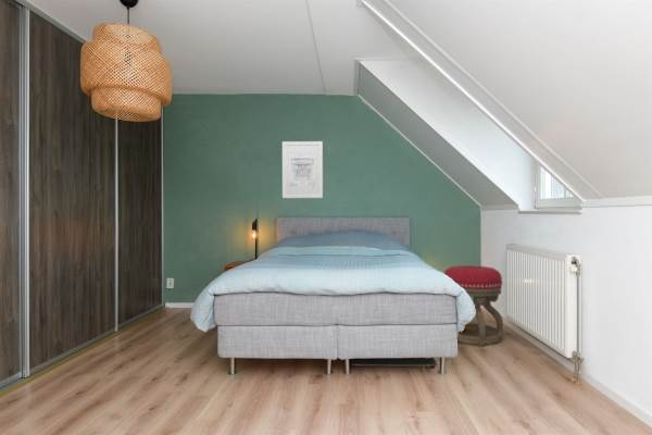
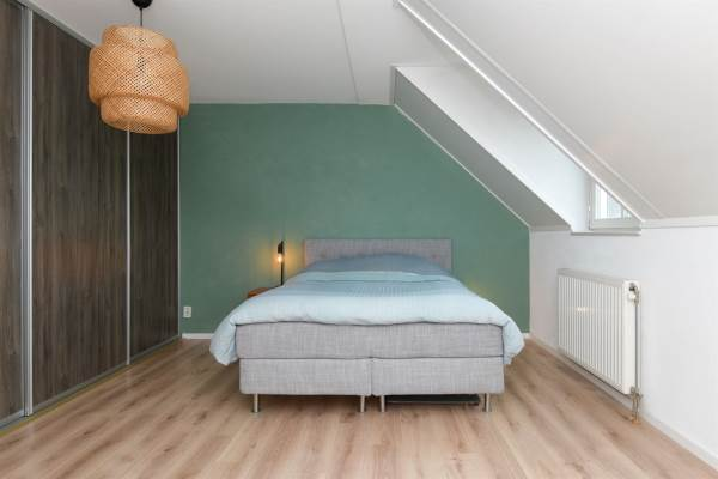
- stool [443,264,504,347]
- wall art [281,140,324,199]
